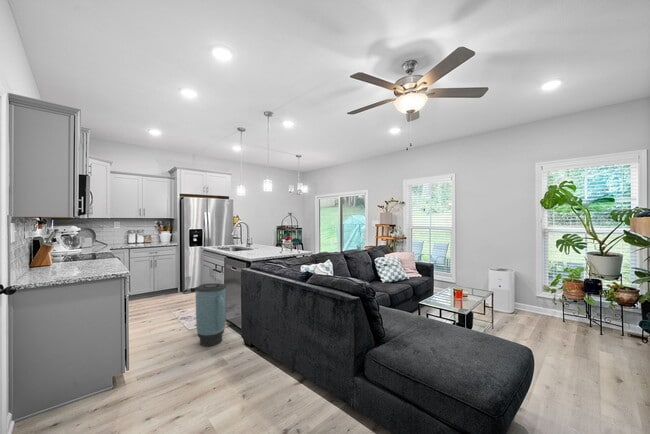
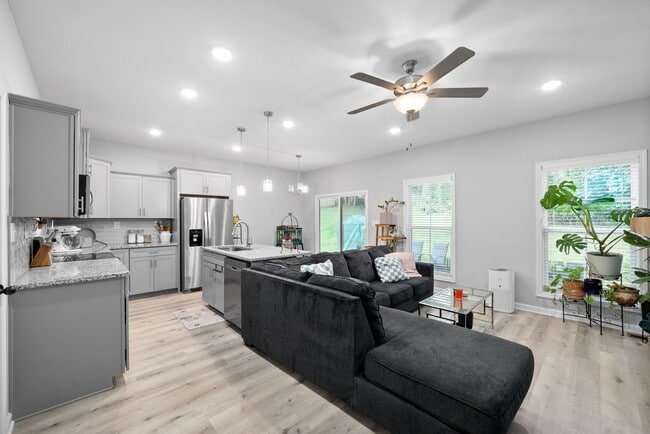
- trash can [194,282,228,347]
